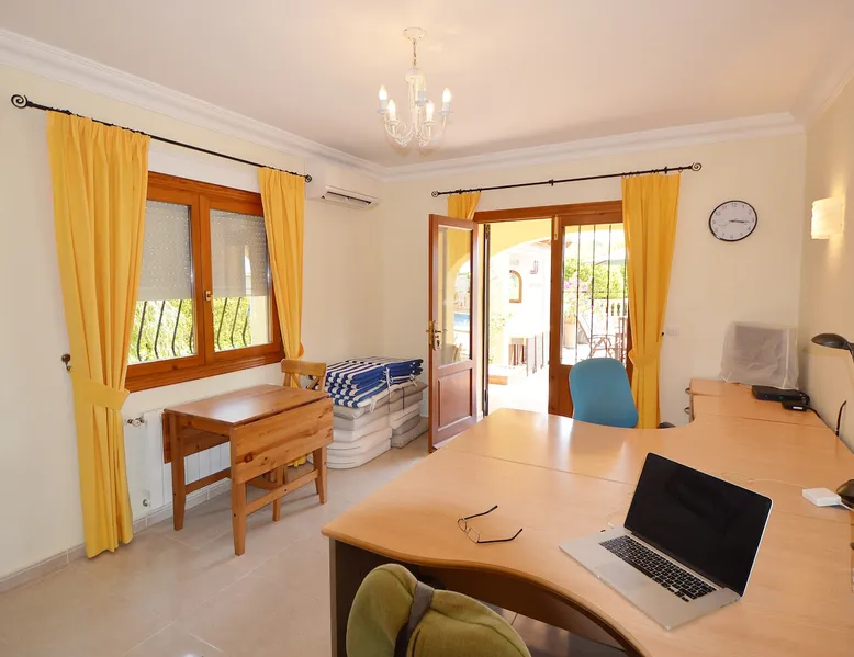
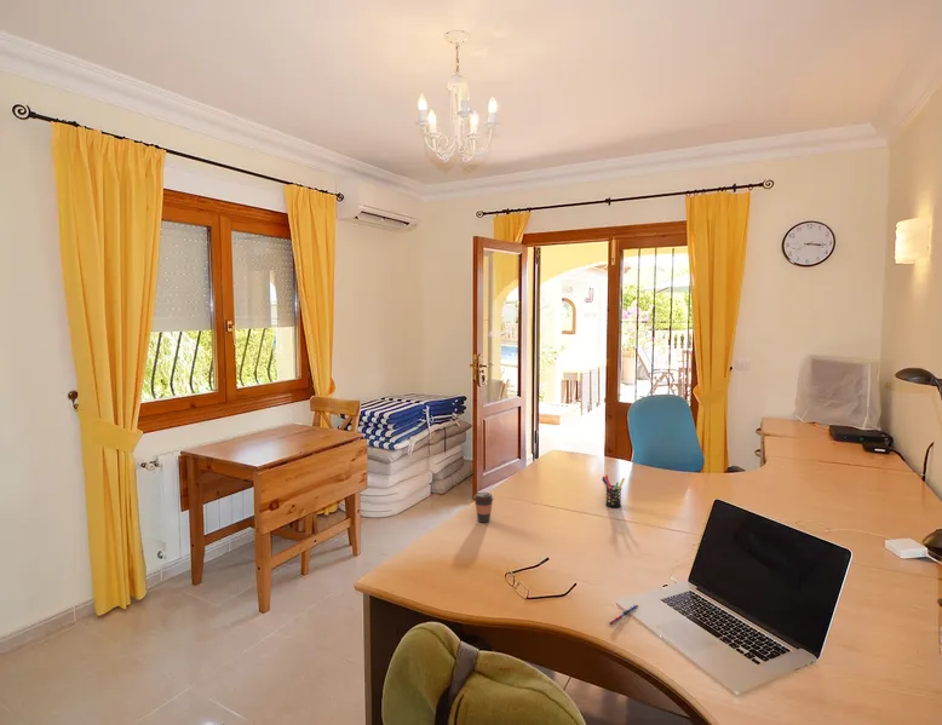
+ pen holder [601,473,626,508]
+ coffee cup [472,491,495,524]
+ pen [609,603,639,626]
